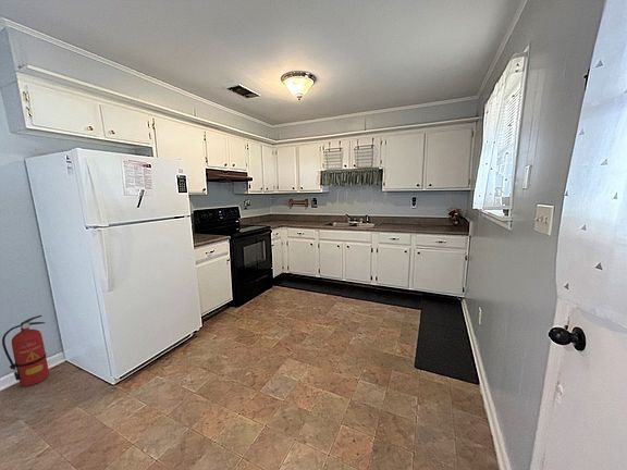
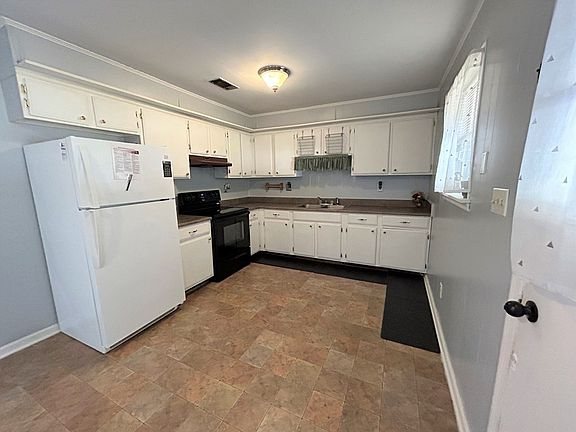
- fire extinguisher [1,314,50,387]
